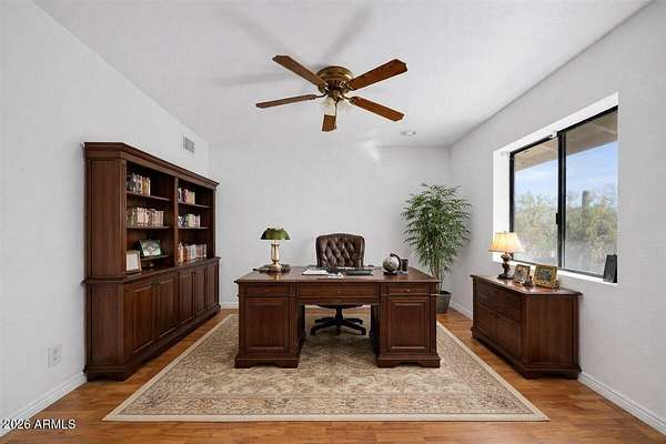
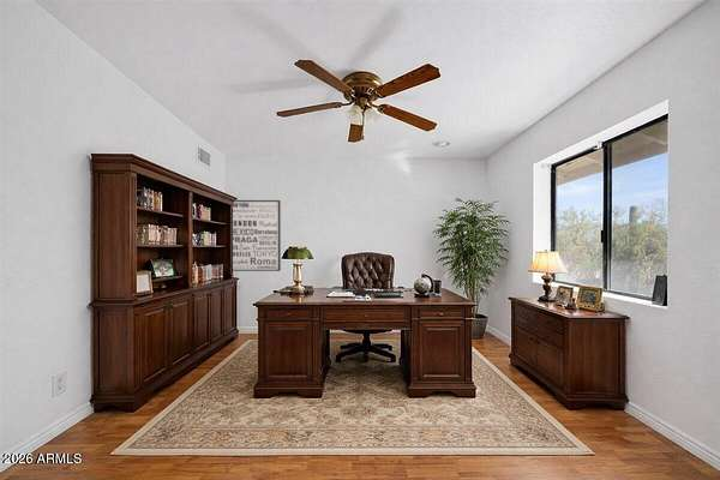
+ wall art [232,199,282,272]
